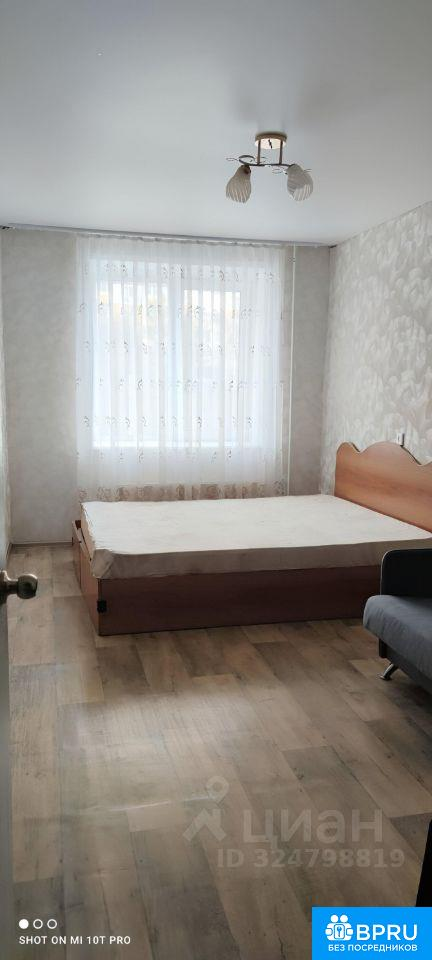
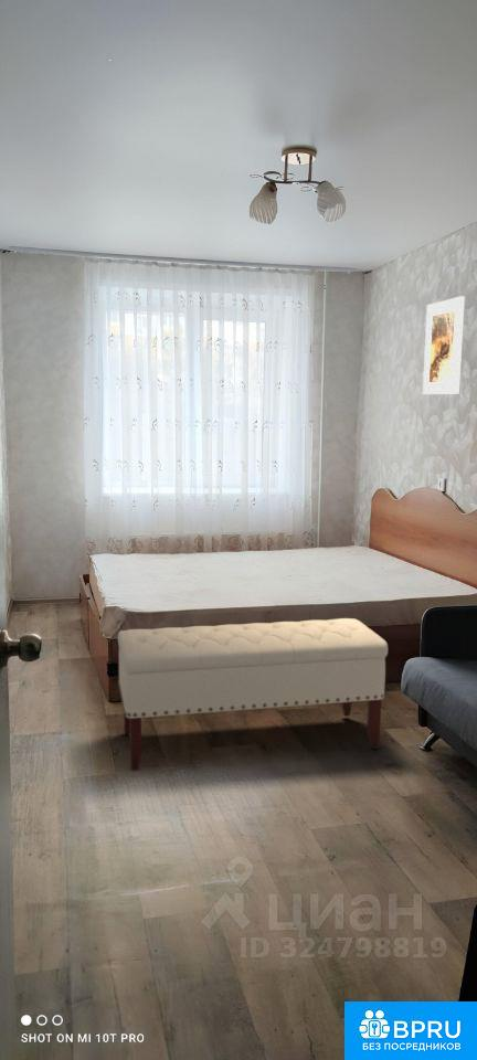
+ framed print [422,295,466,395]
+ bench [117,617,389,772]
